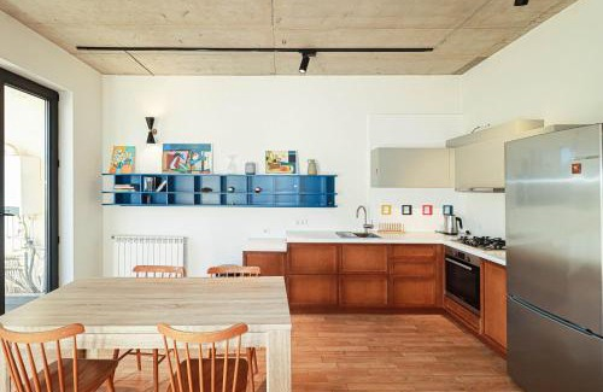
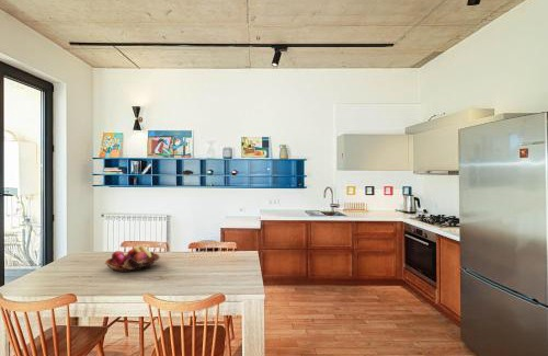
+ fruit basket [104,244,161,273]
